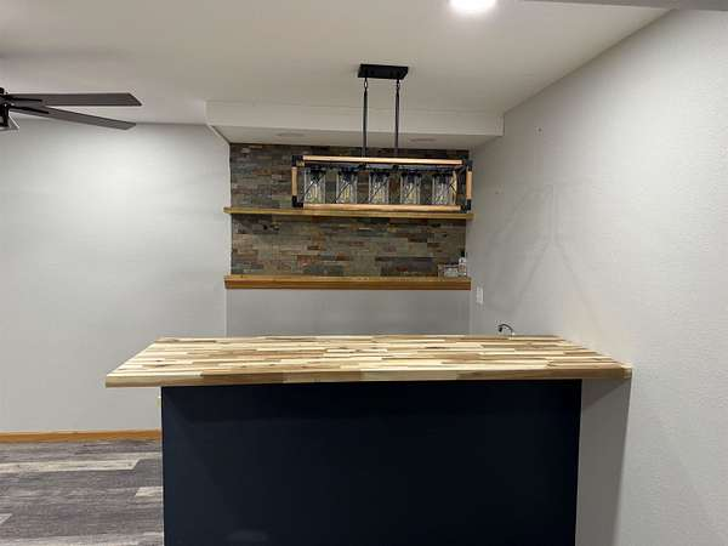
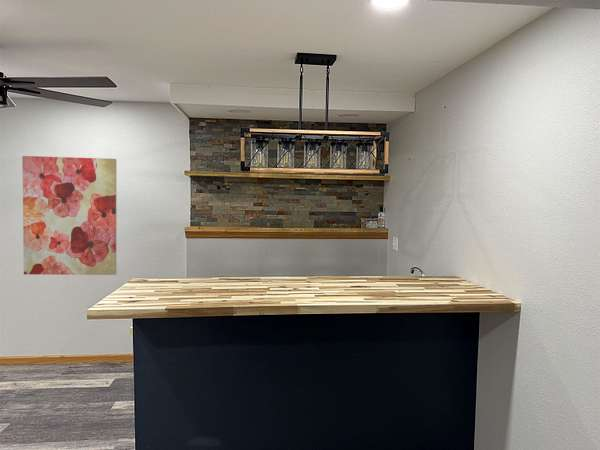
+ wall art [21,155,117,276]
